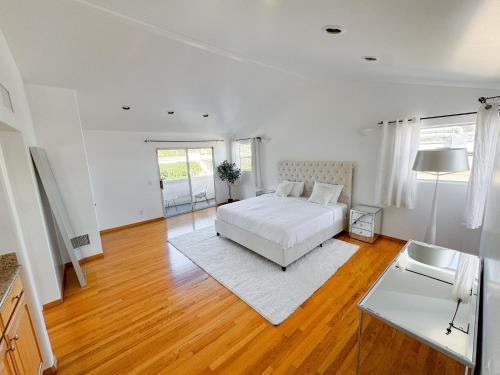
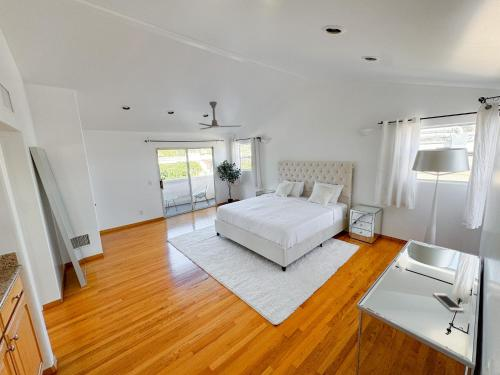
+ cell phone [432,292,465,312]
+ ceiling fan [198,100,242,130]
